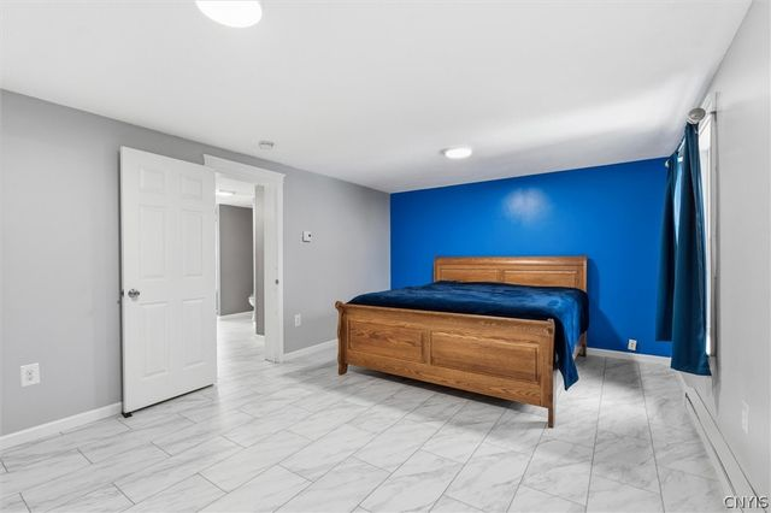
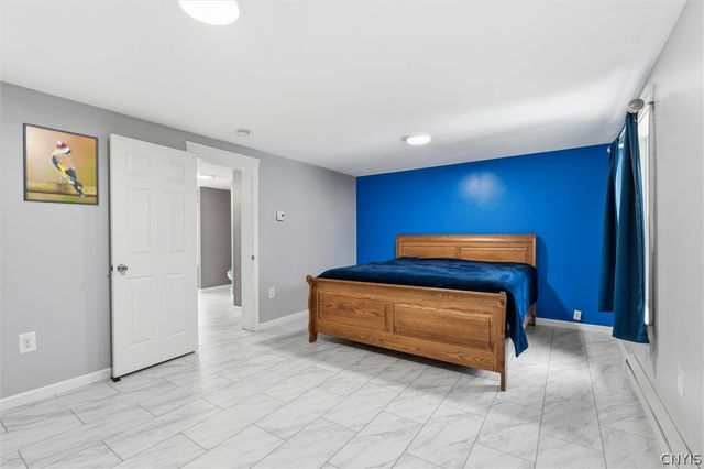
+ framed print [22,122,100,207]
